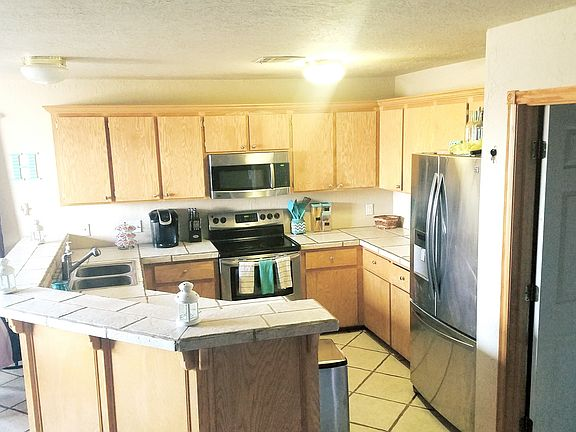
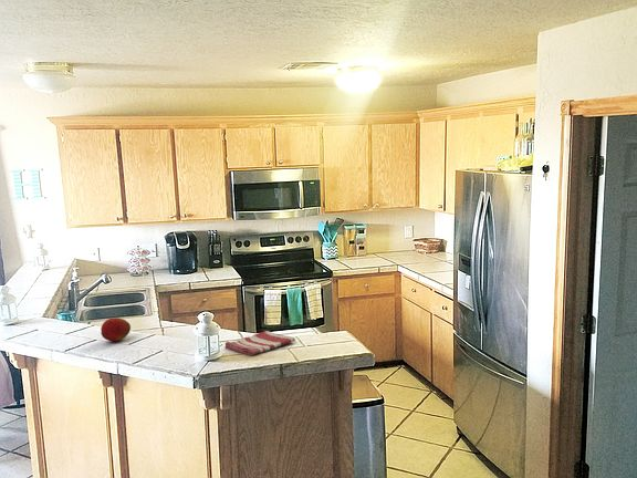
+ dish towel [224,330,296,356]
+ fruit [100,316,132,343]
